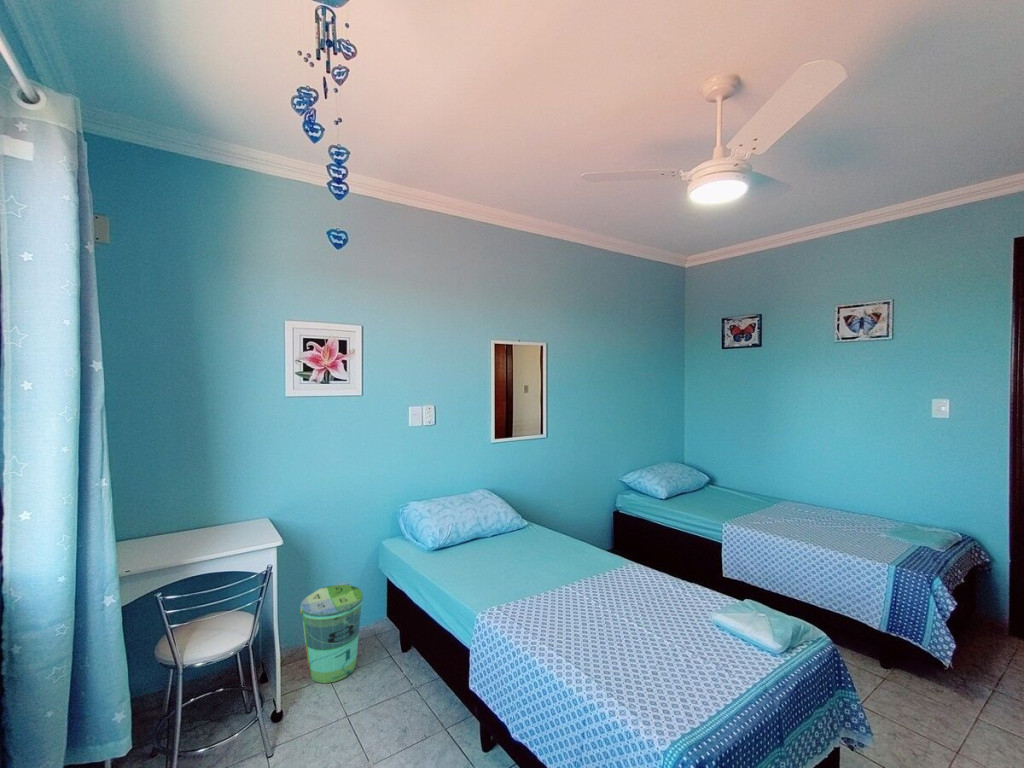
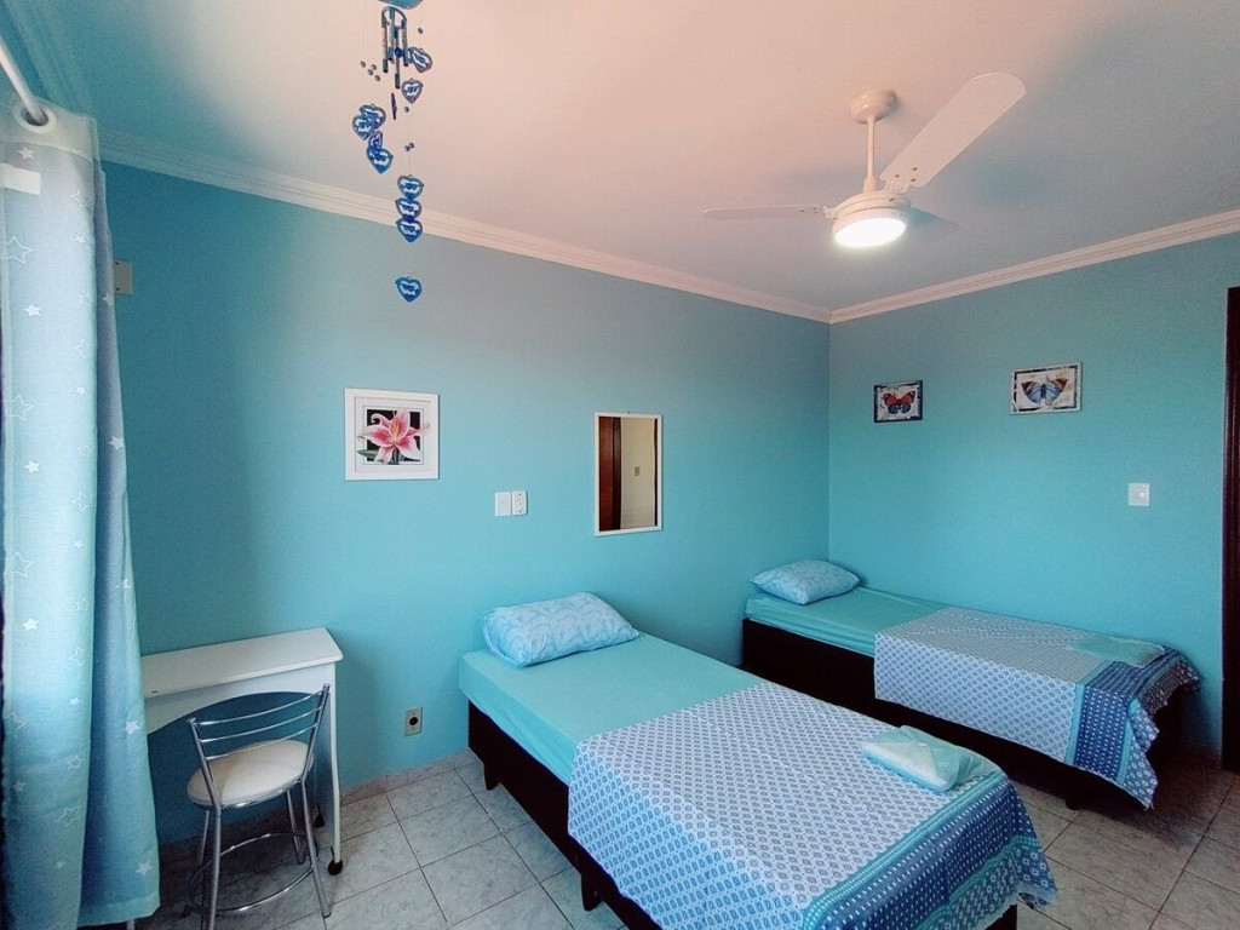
- trash can [299,584,364,684]
